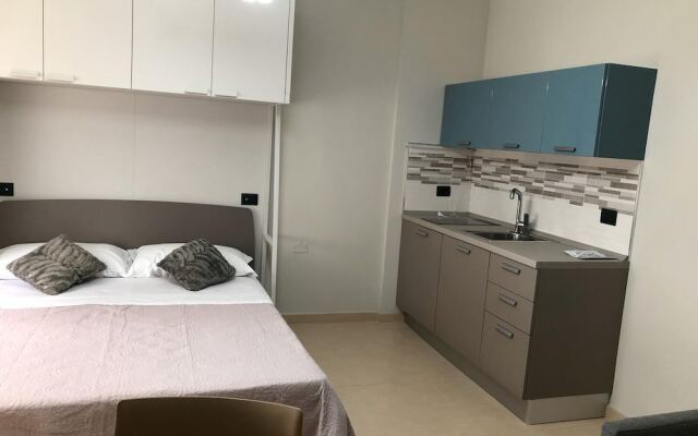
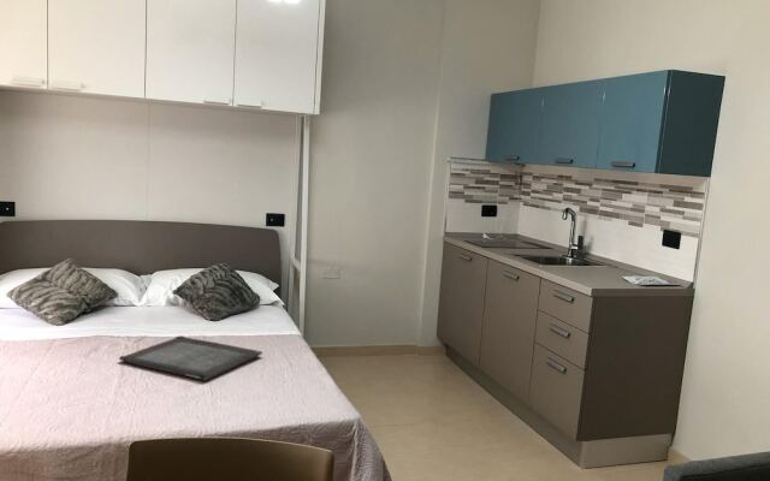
+ serving tray [118,334,263,382]
